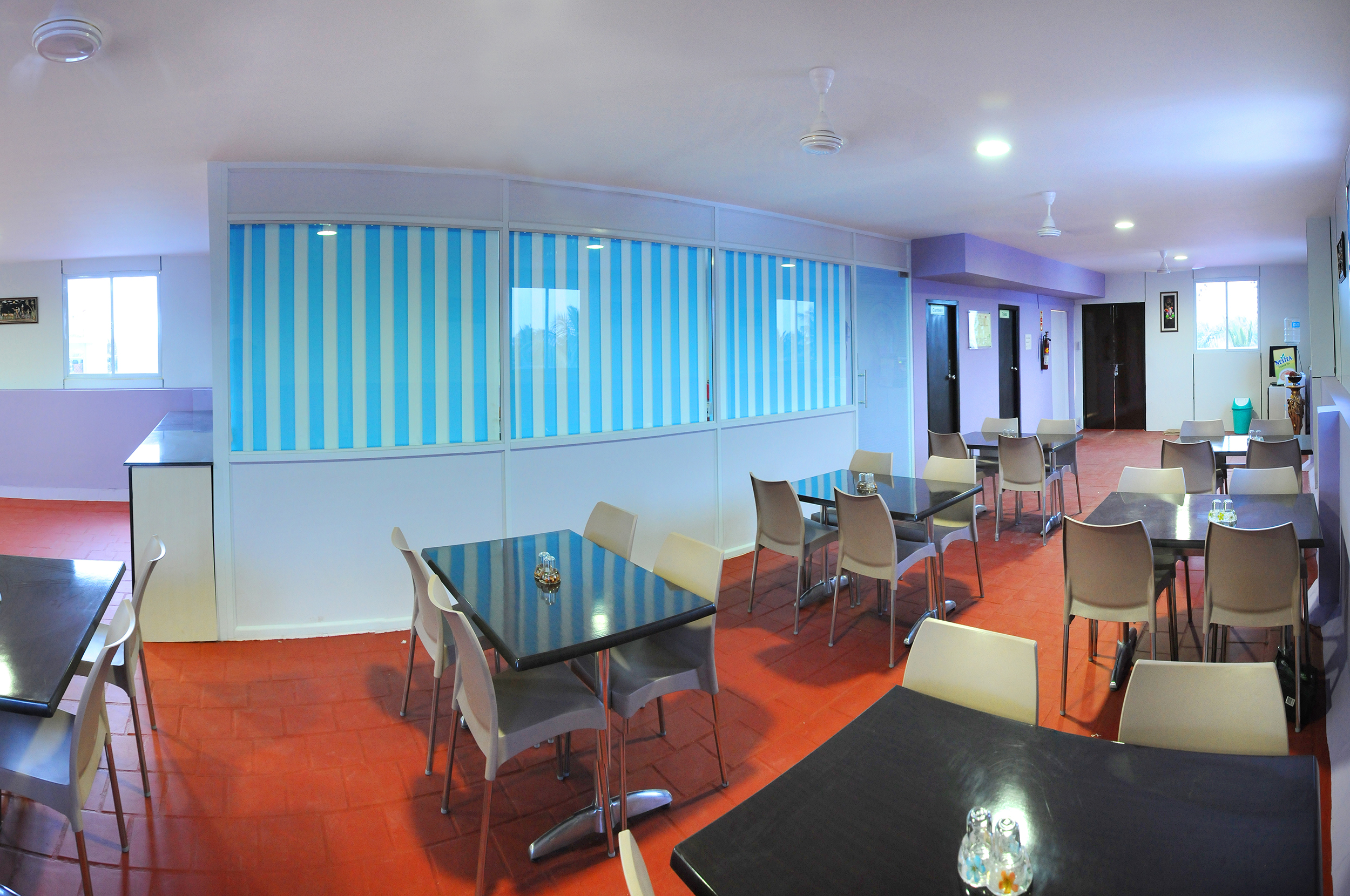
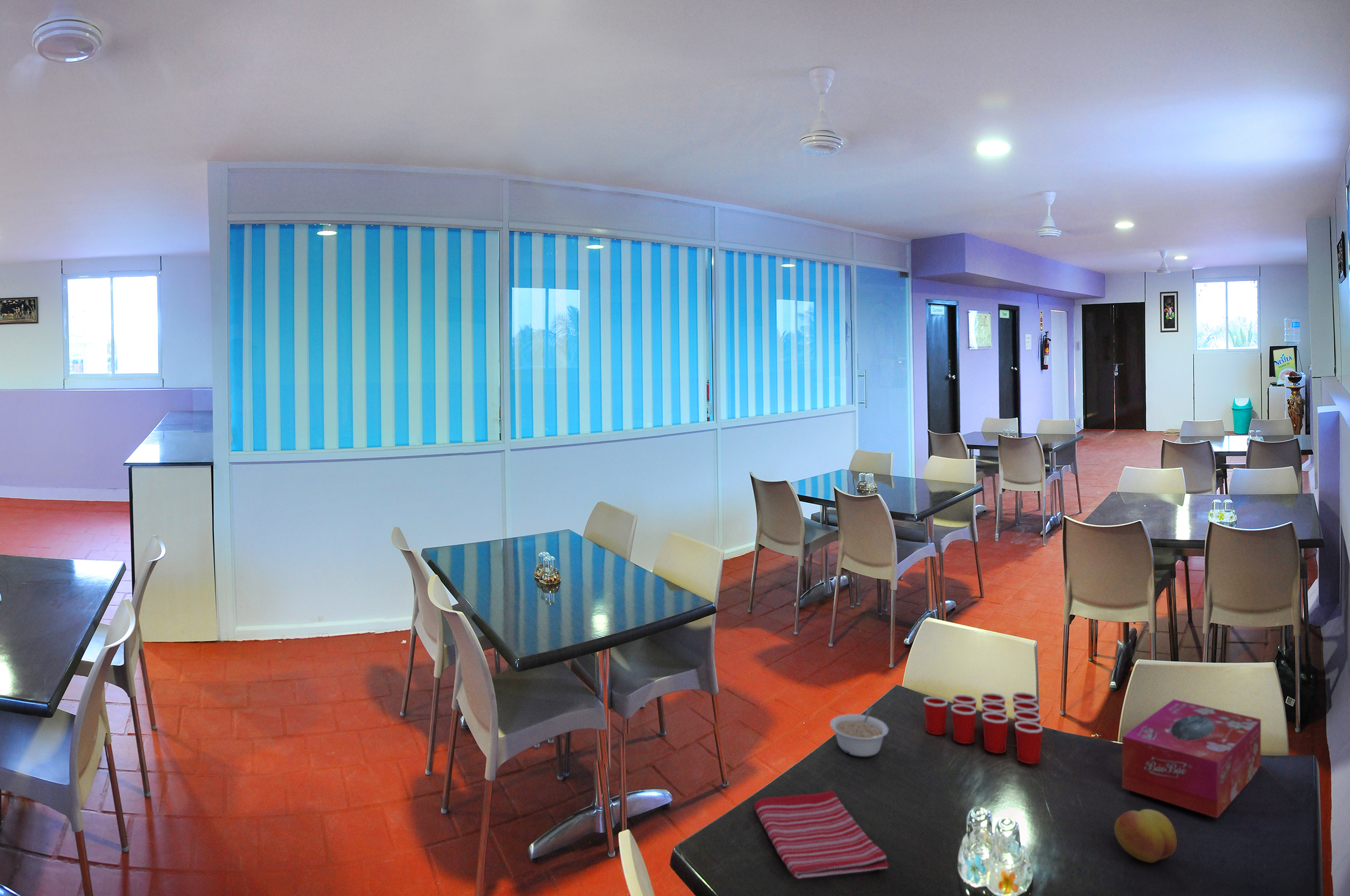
+ cup [923,691,1043,764]
+ legume [829,707,889,757]
+ dish towel [753,790,889,879]
+ fruit [1113,809,1178,863]
+ tissue box [1122,698,1261,819]
